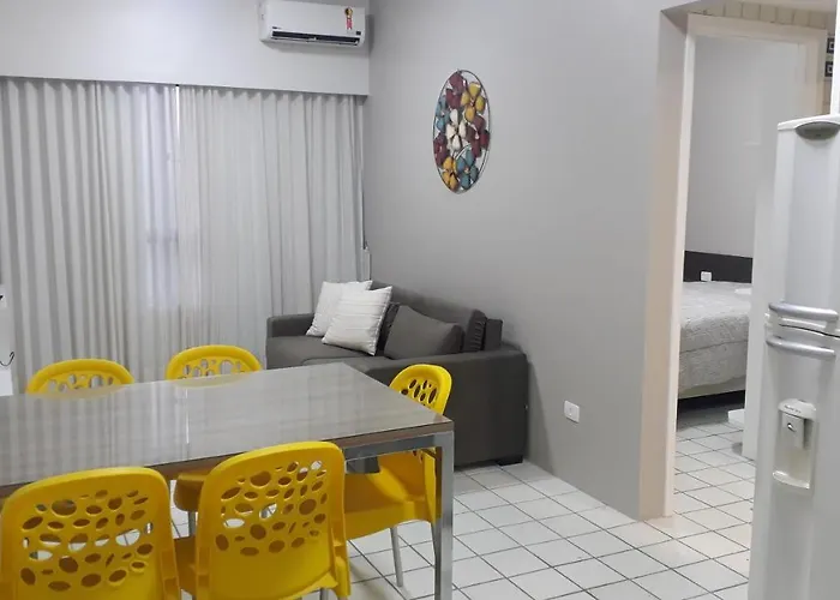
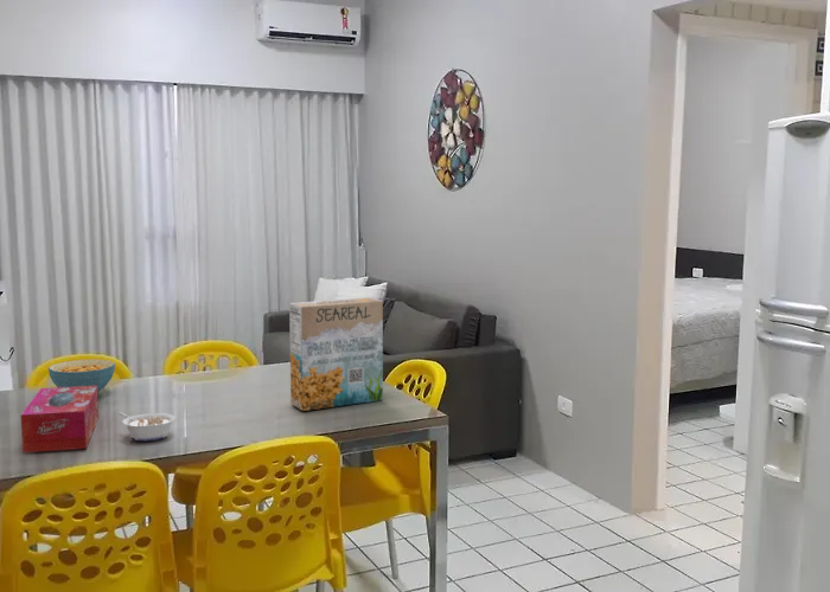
+ legume [117,412,177,442]
+ cereal box [288,297,384,412]
+ tissue box [19,386,100,453]
+ cereal bowl [47,359,116,393]
